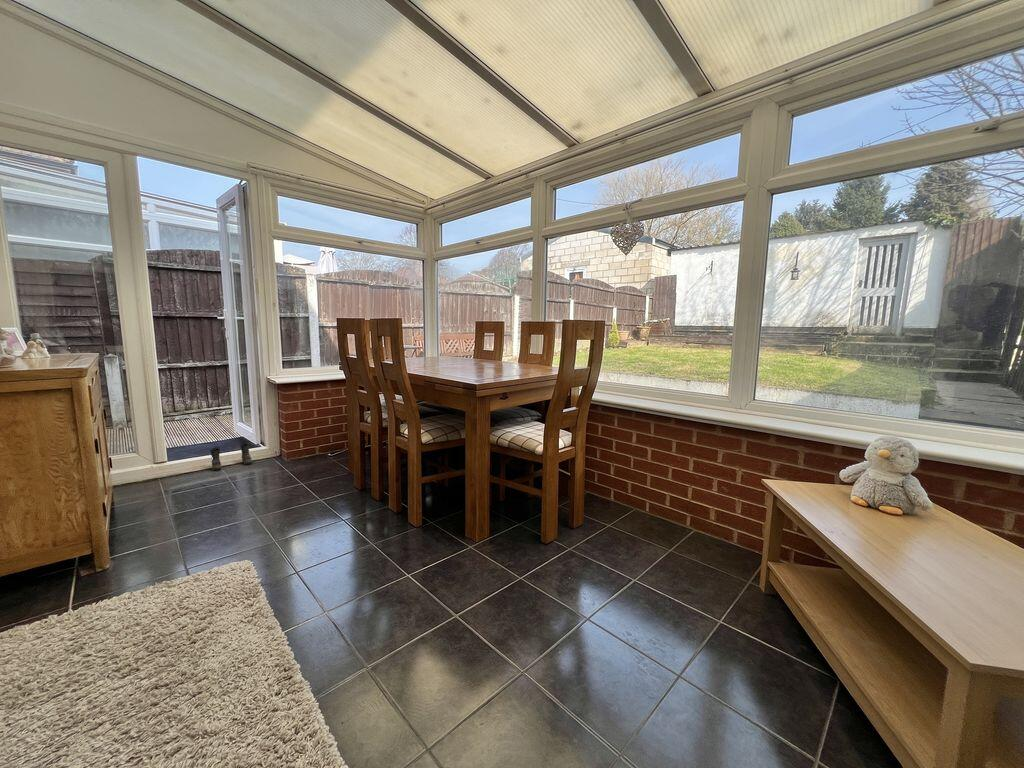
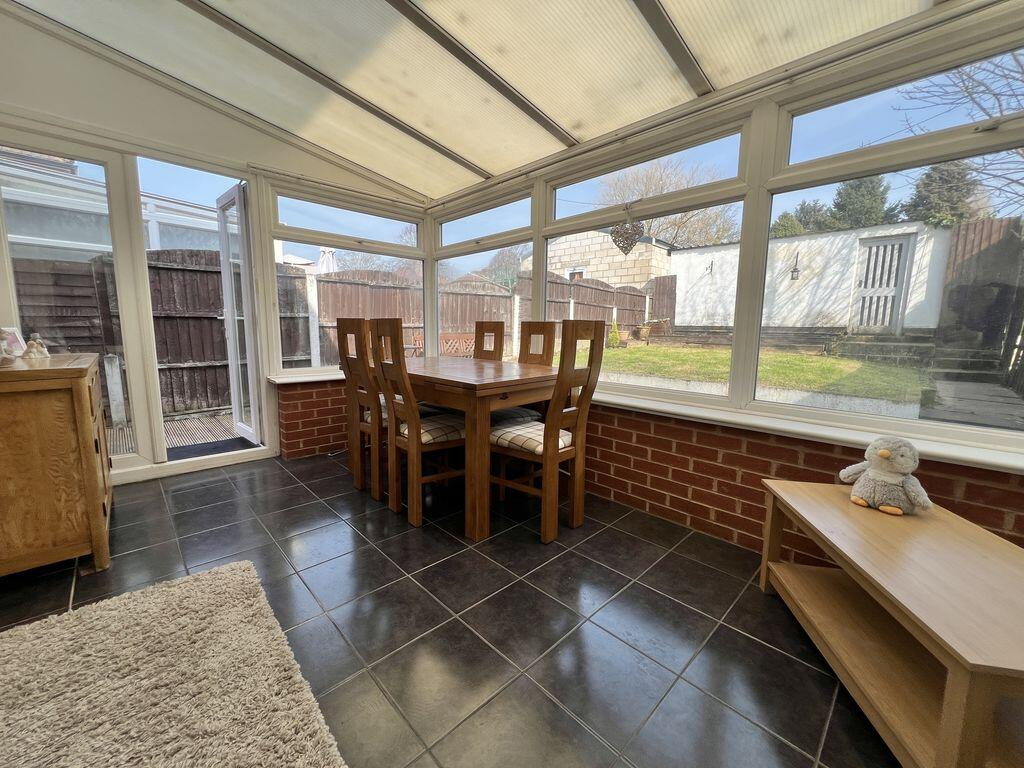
- boots [209,443,254,471]
